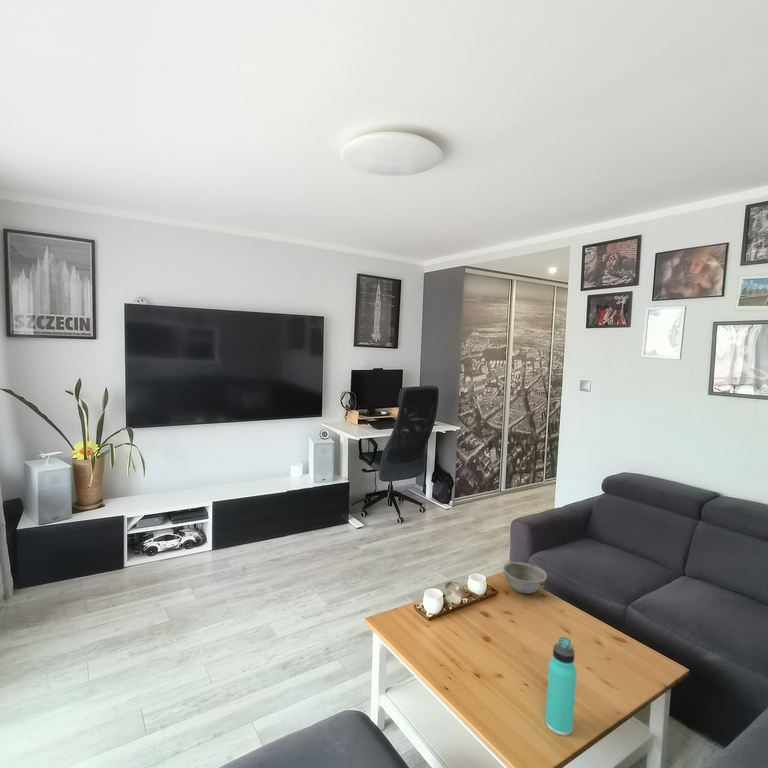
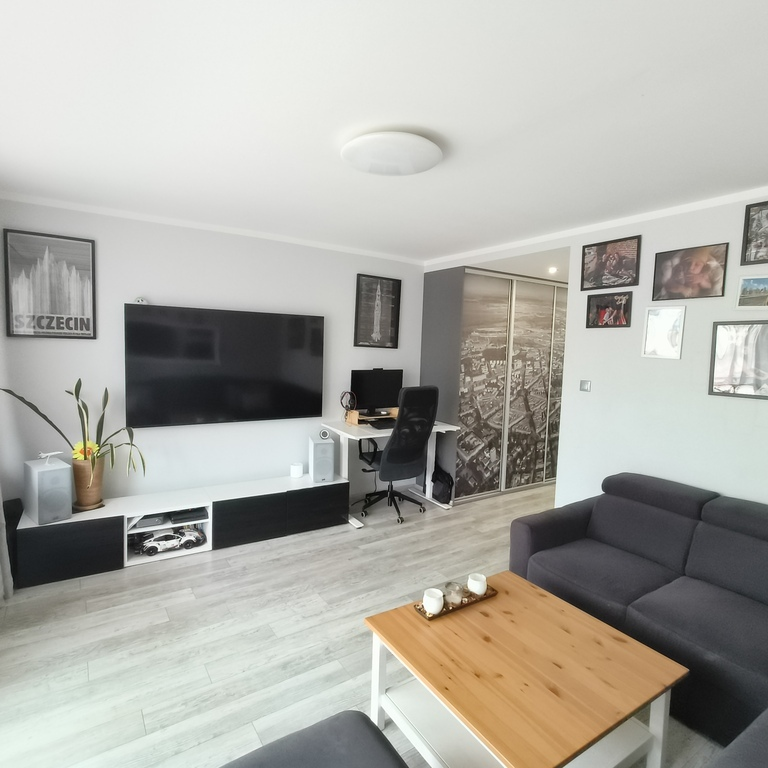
- thermos bottle [544,636,578,737]
- bowl [502,561,548,595]
